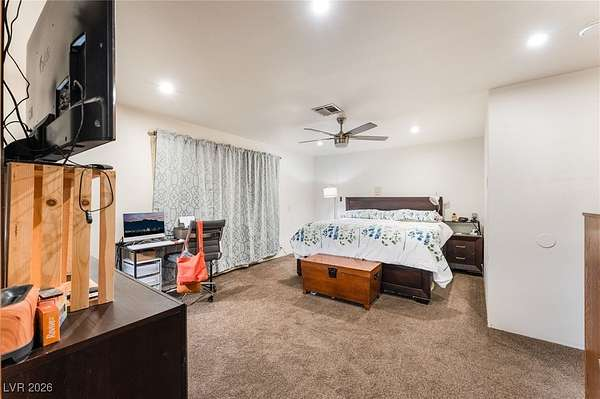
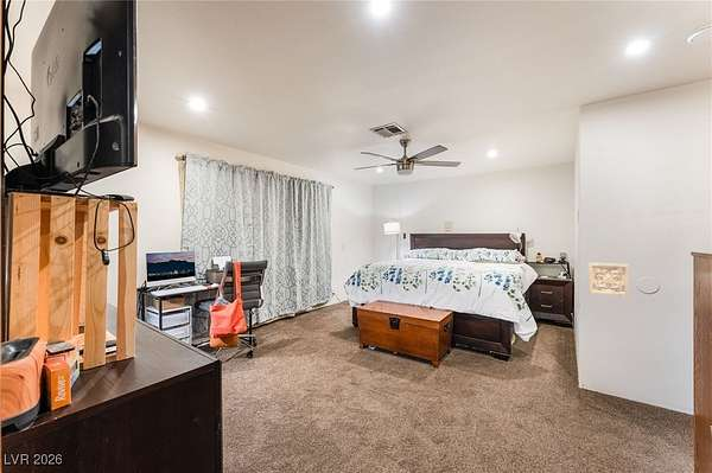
+ wall ornament [589,262,630,298]
